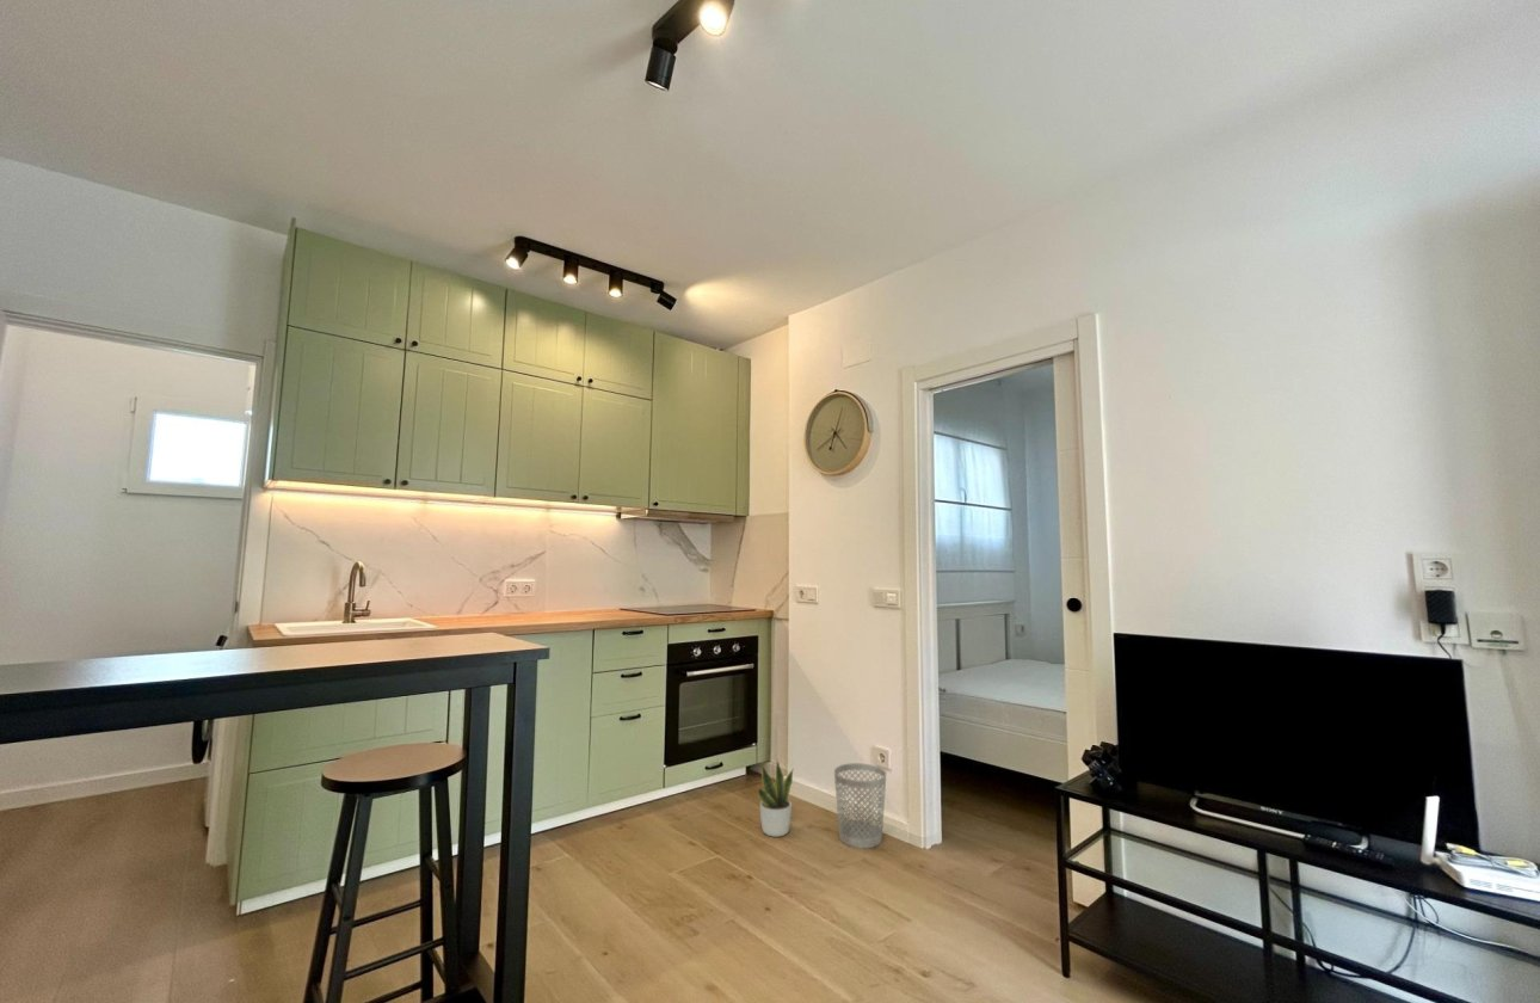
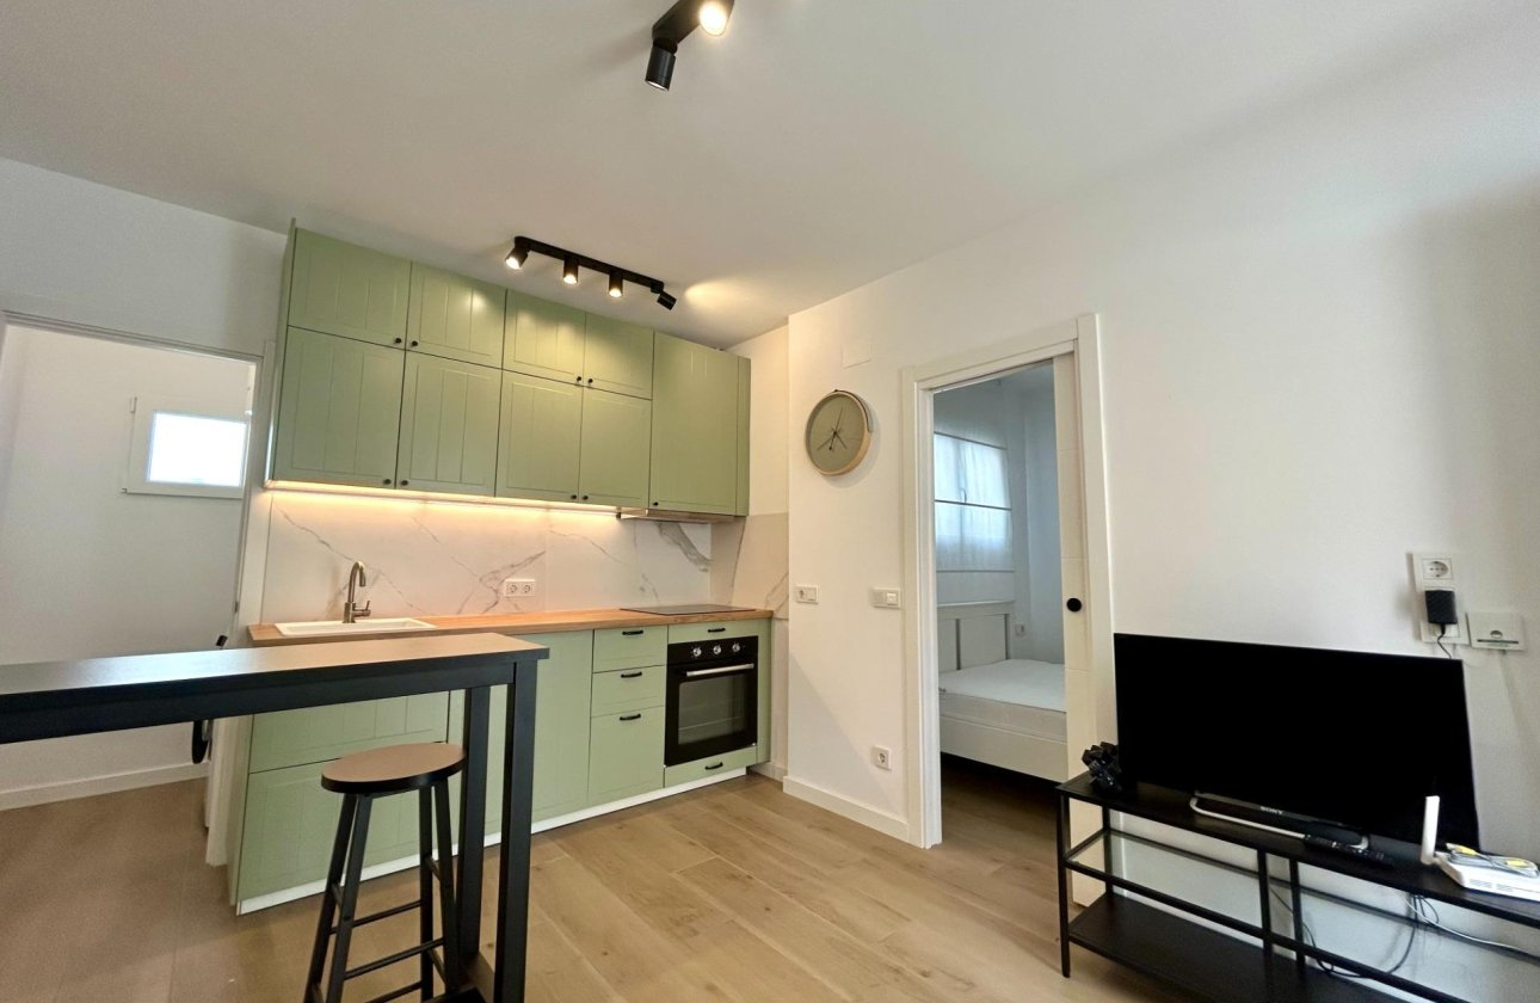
- potted plant [757,759,794,838]
- wastebasket [833,762,887,849]
